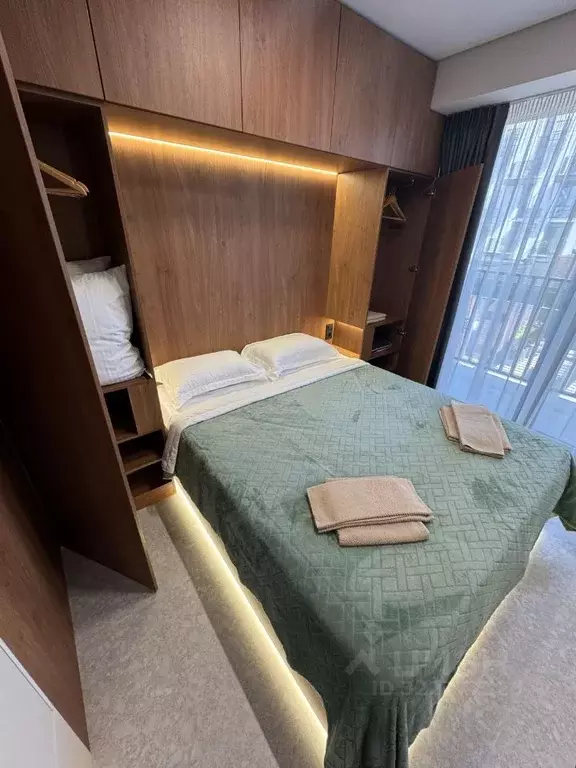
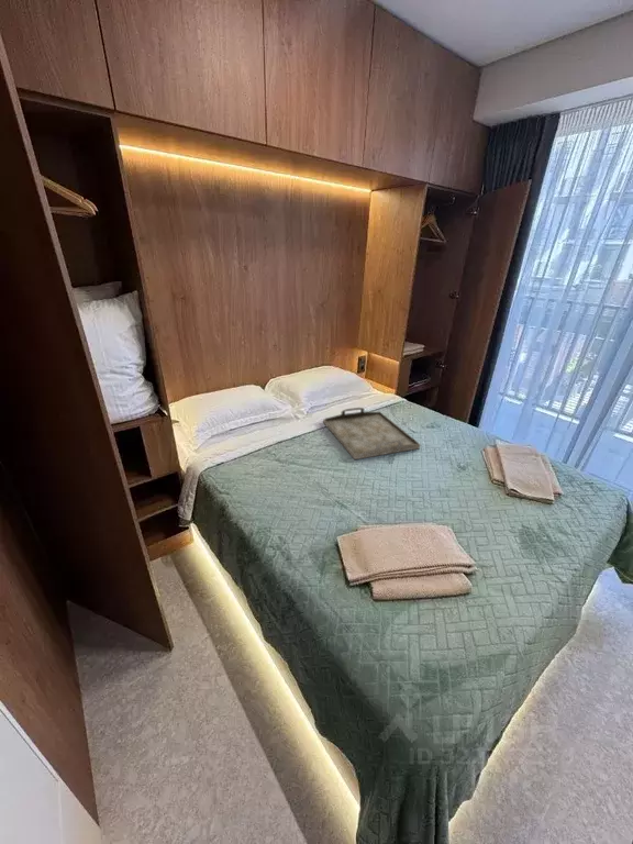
+ serving tray [322,407,422,460]
